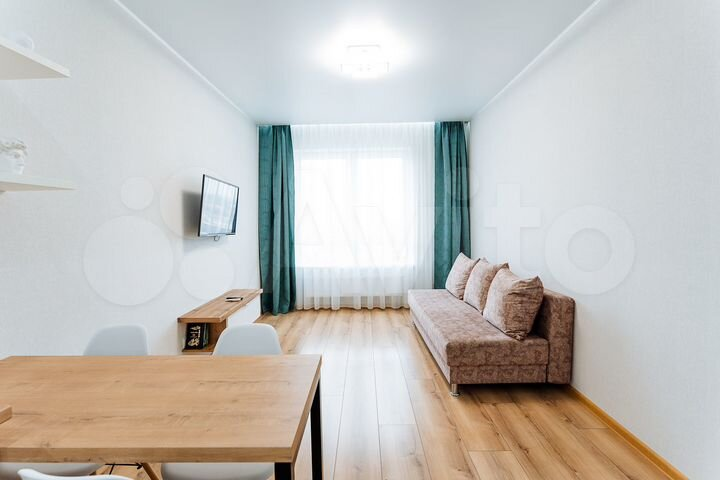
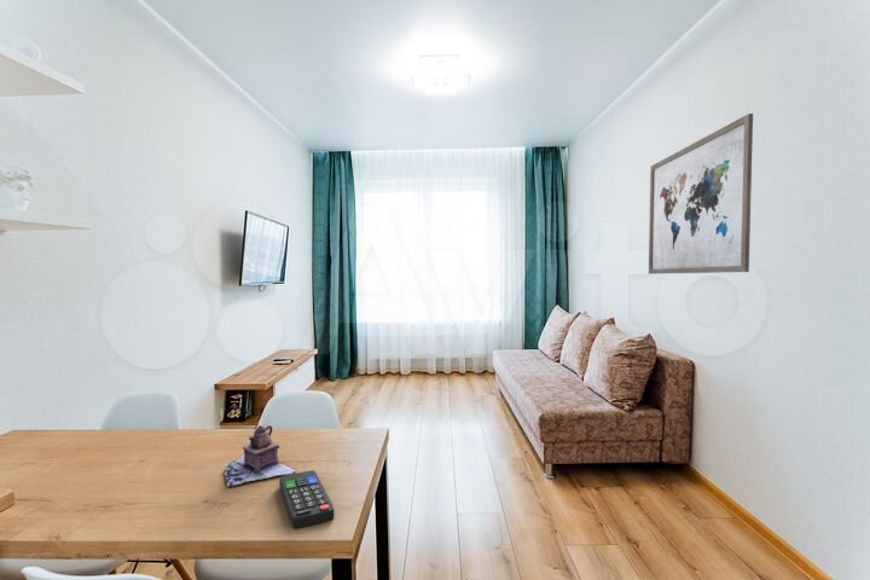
+ wall art [648,112,754,276]
+ remote control [278,469,335,529]
+ teapot [224,424,297,488]
